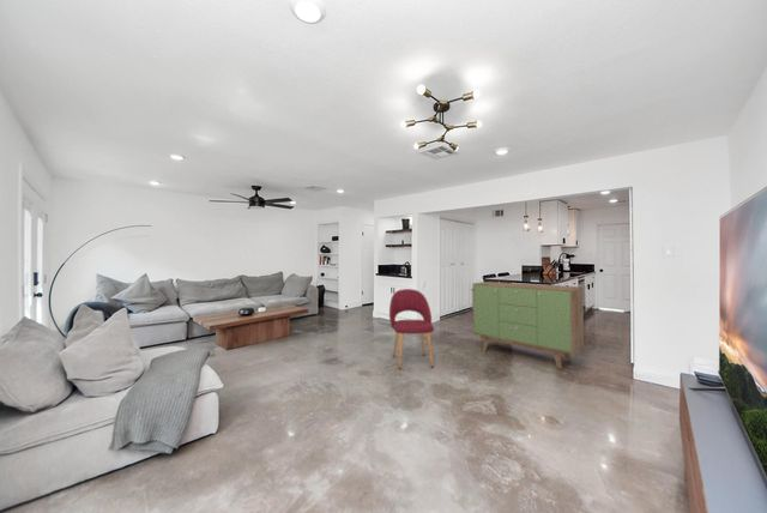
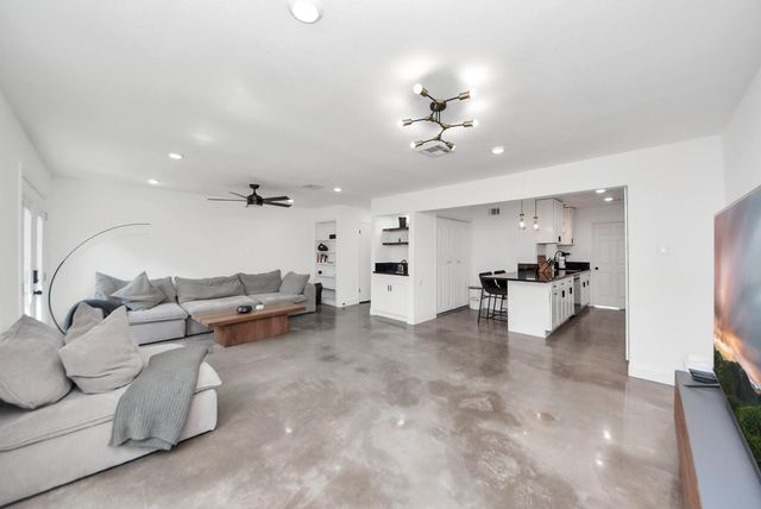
- sideboard [471,280,585,370]
- dining chair [388,288,435,370]
